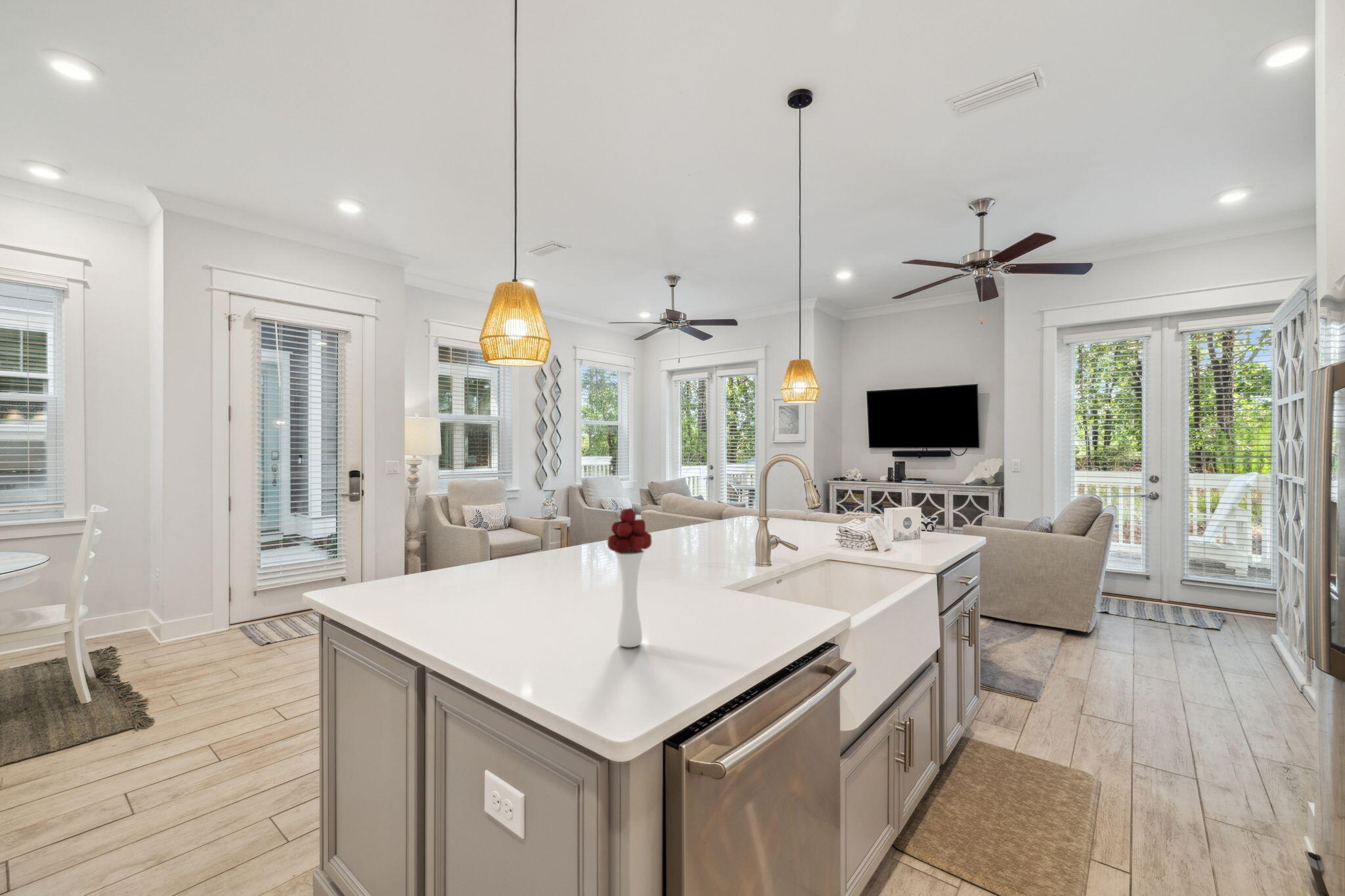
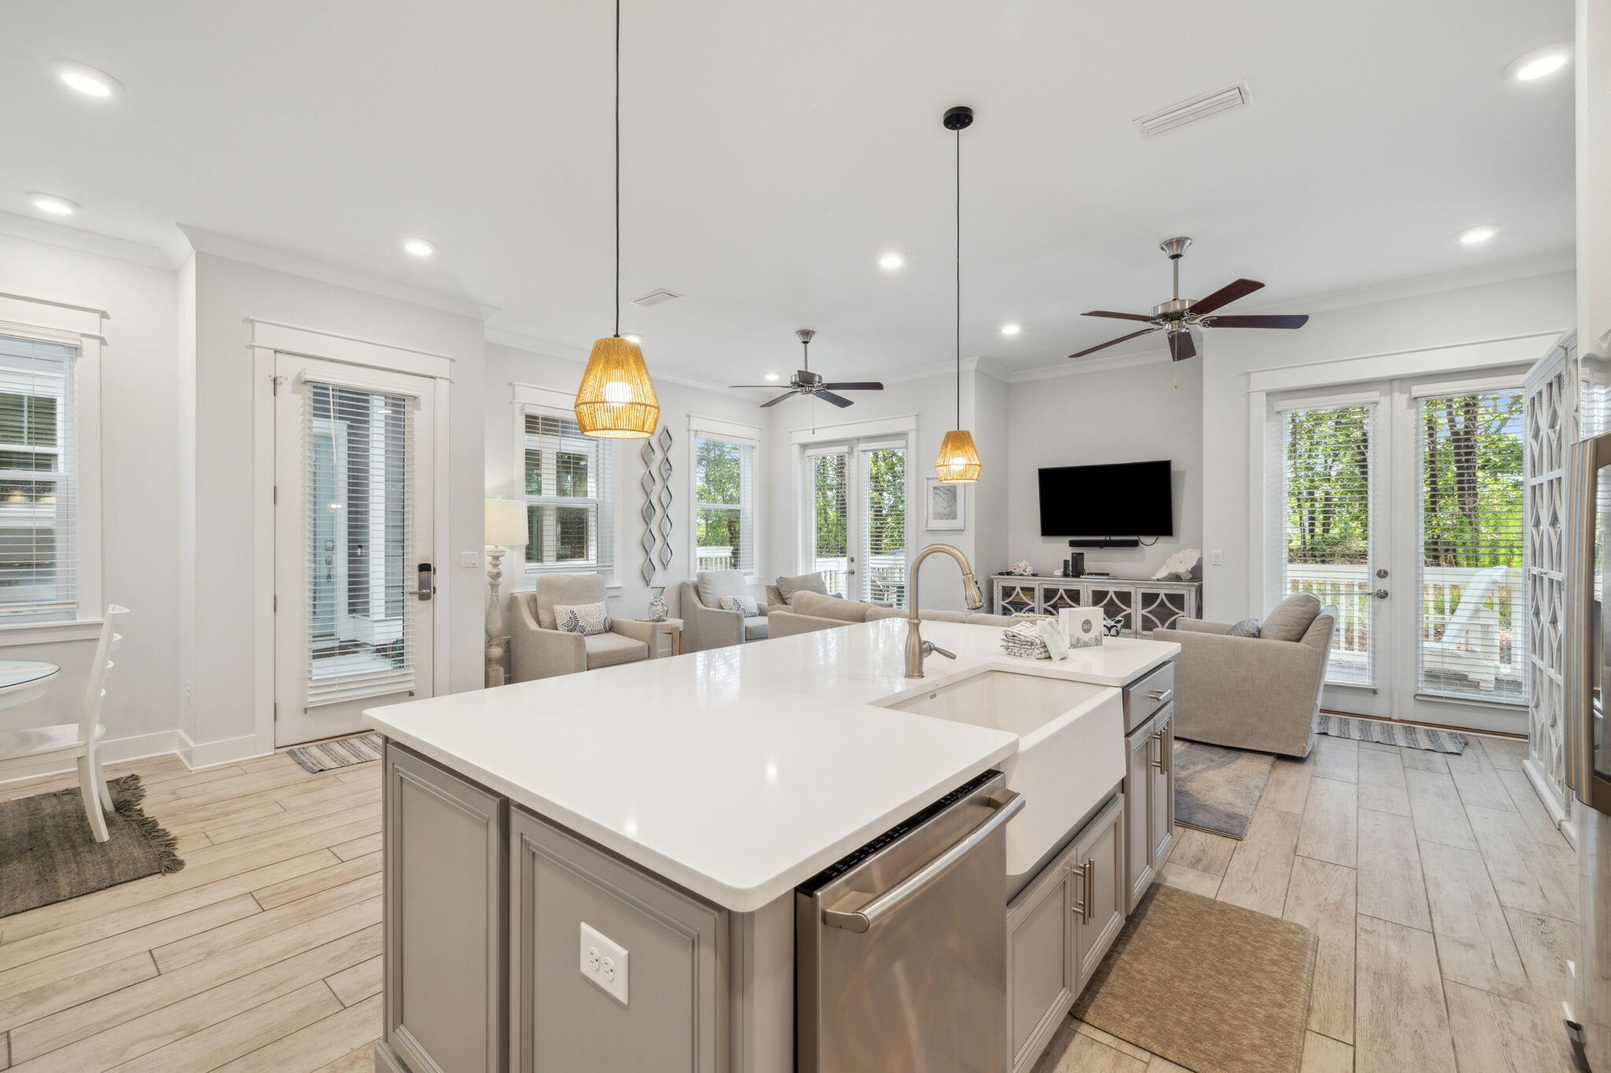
- flower bouquet [607,507,653,648]
